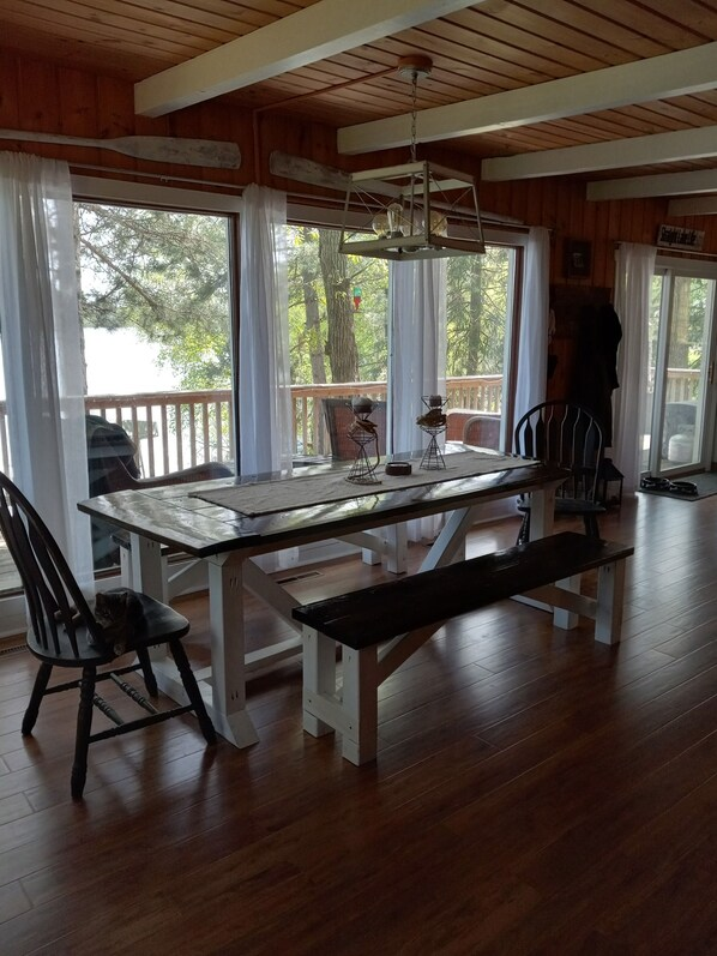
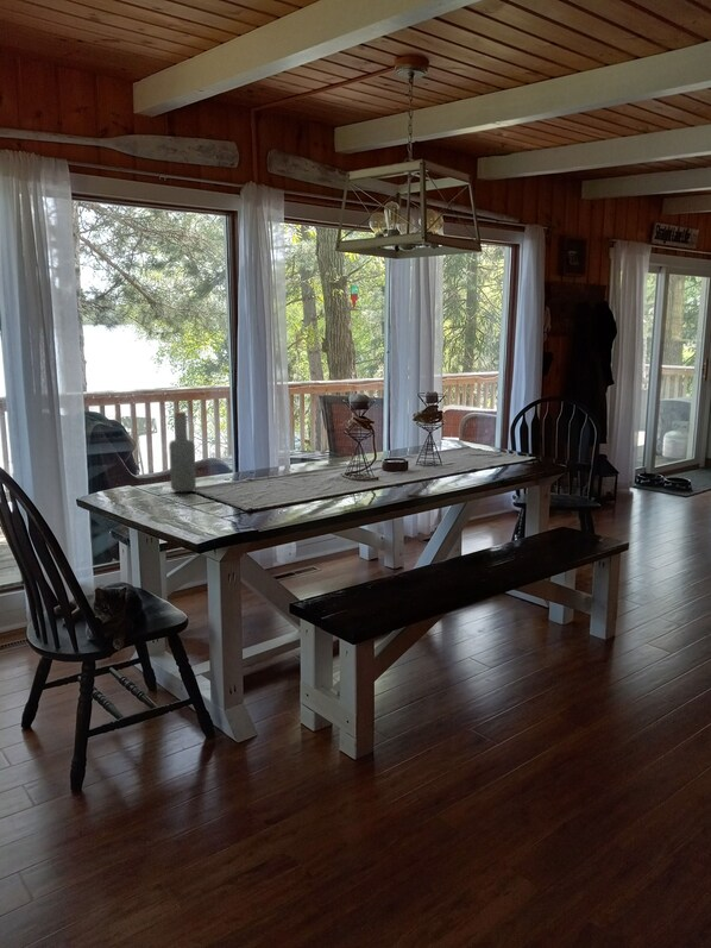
+ bottle [168,410,197,494]
